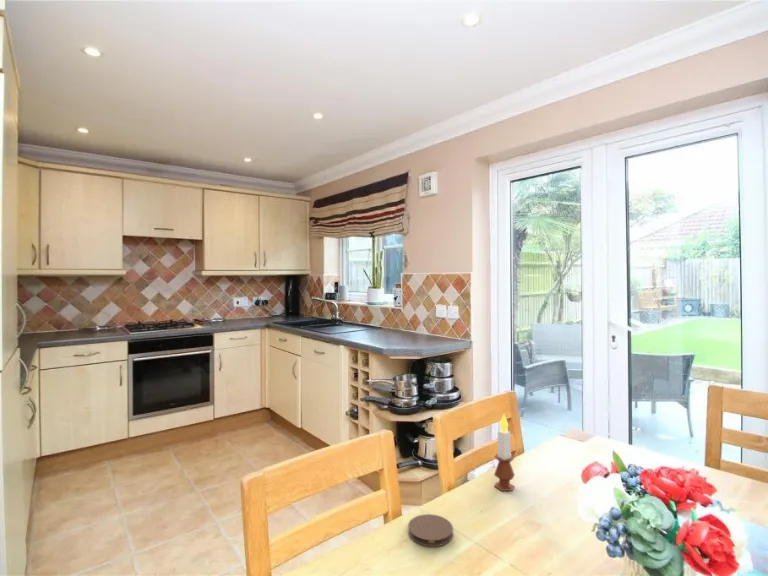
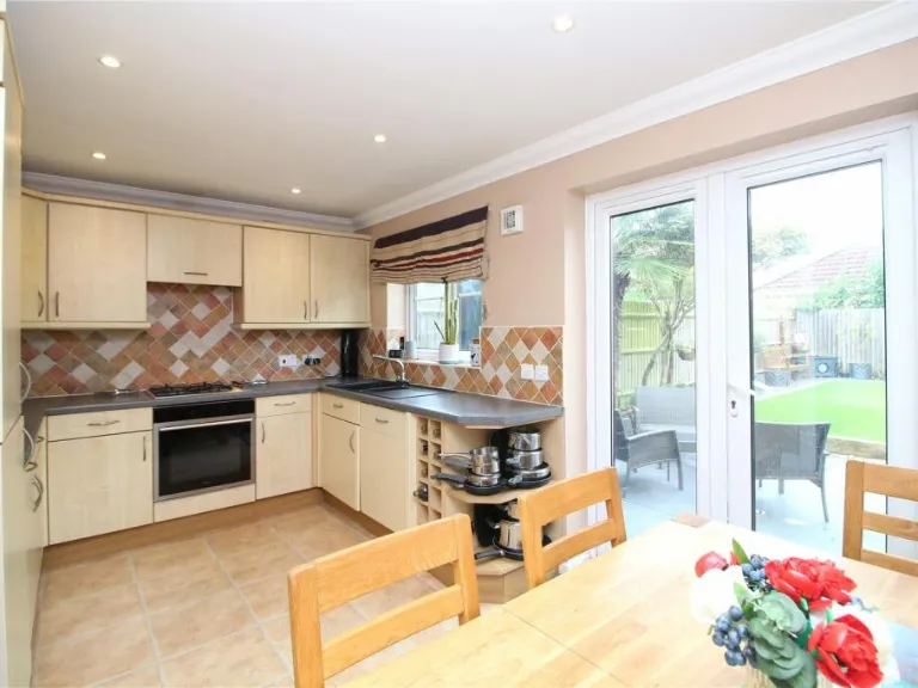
- coaster [407,513,454,548]
- candle [493,413,516,492]
